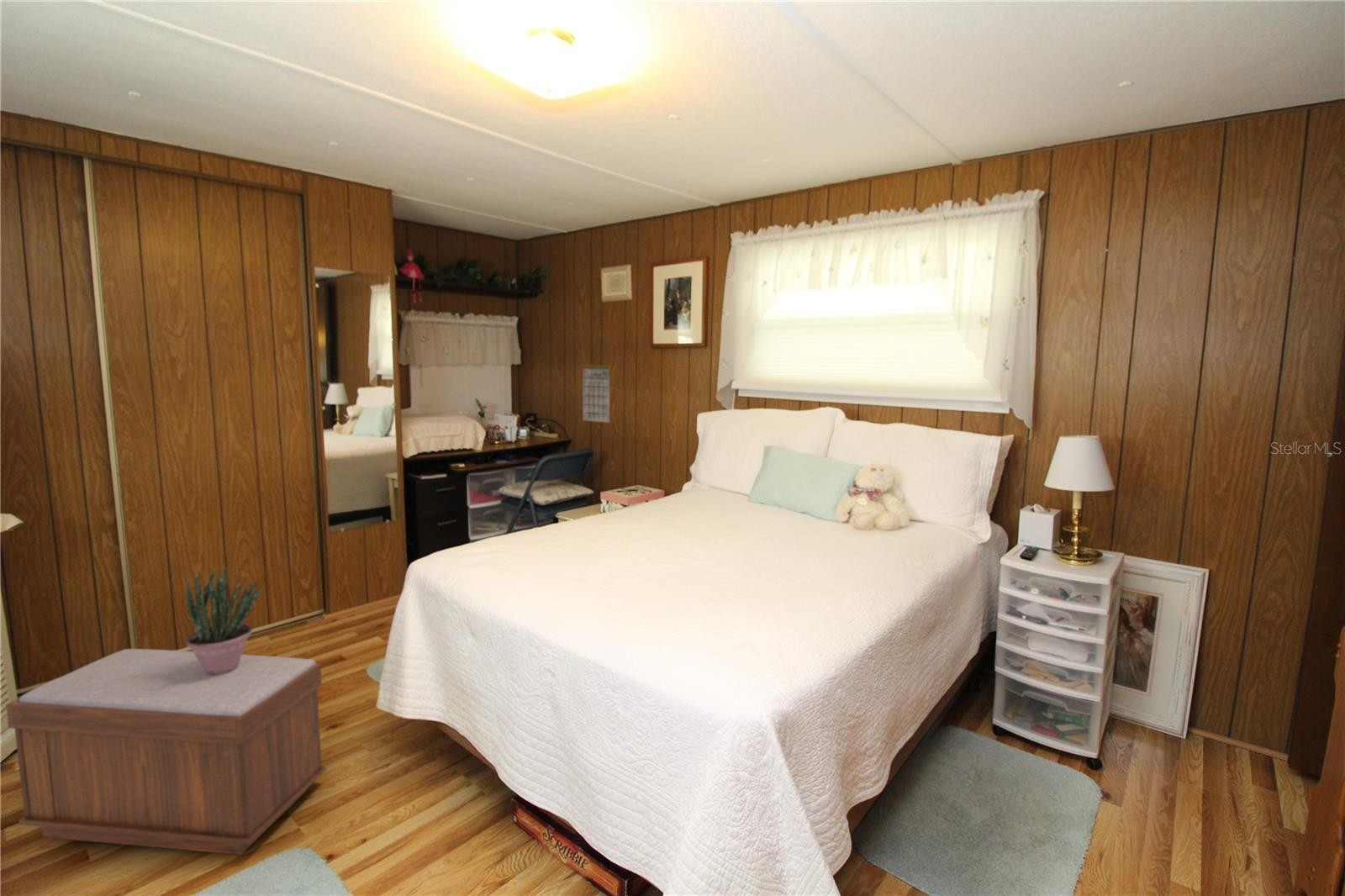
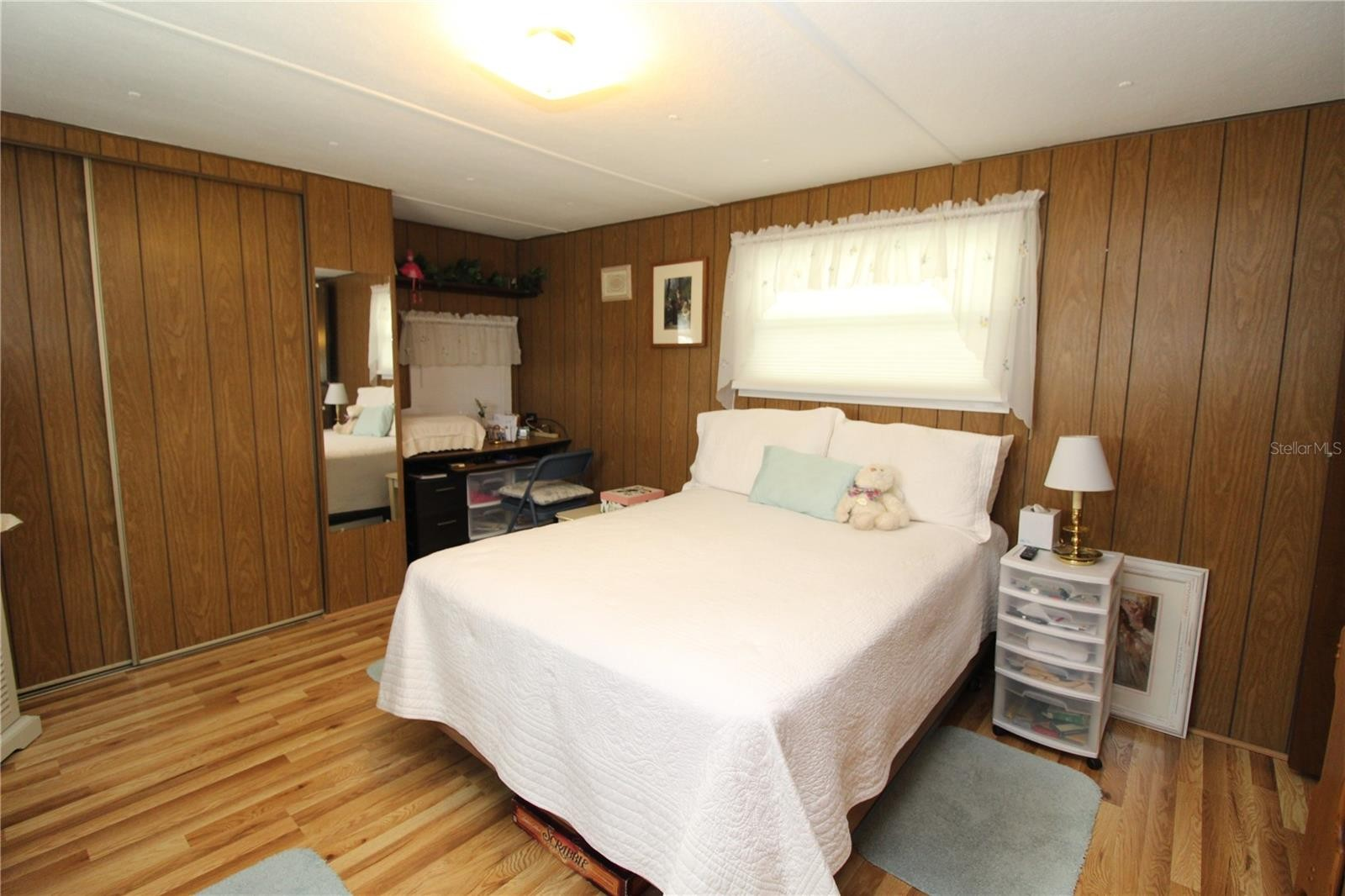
- bench [5,648,327,856]
- potted plant [185,561,263,676]
- calendar [581,350,612,424]
